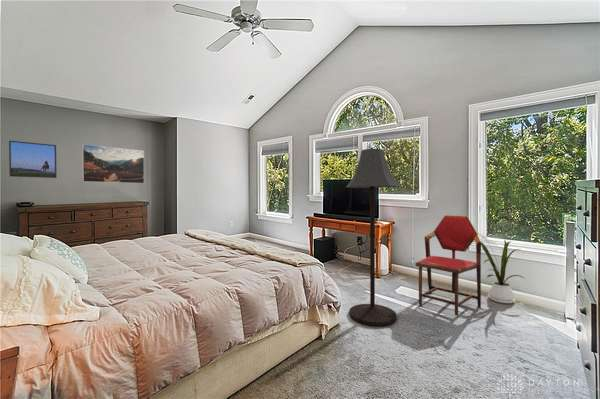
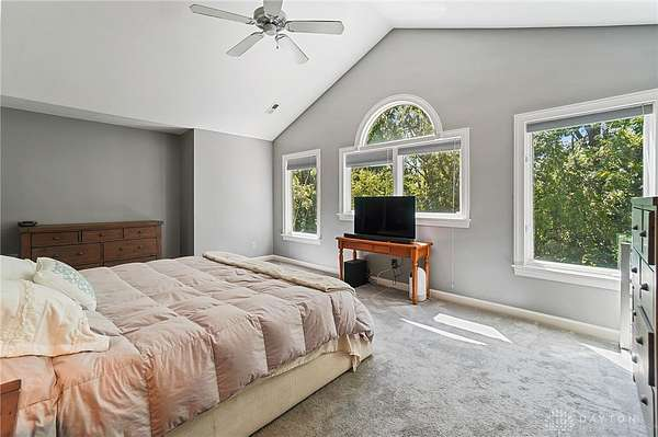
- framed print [8,140,58,179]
- house plant [477,232,526,304]
- floor lamp [345,148,401,327]
- chair [414,214,482,317]
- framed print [81,143,145,184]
